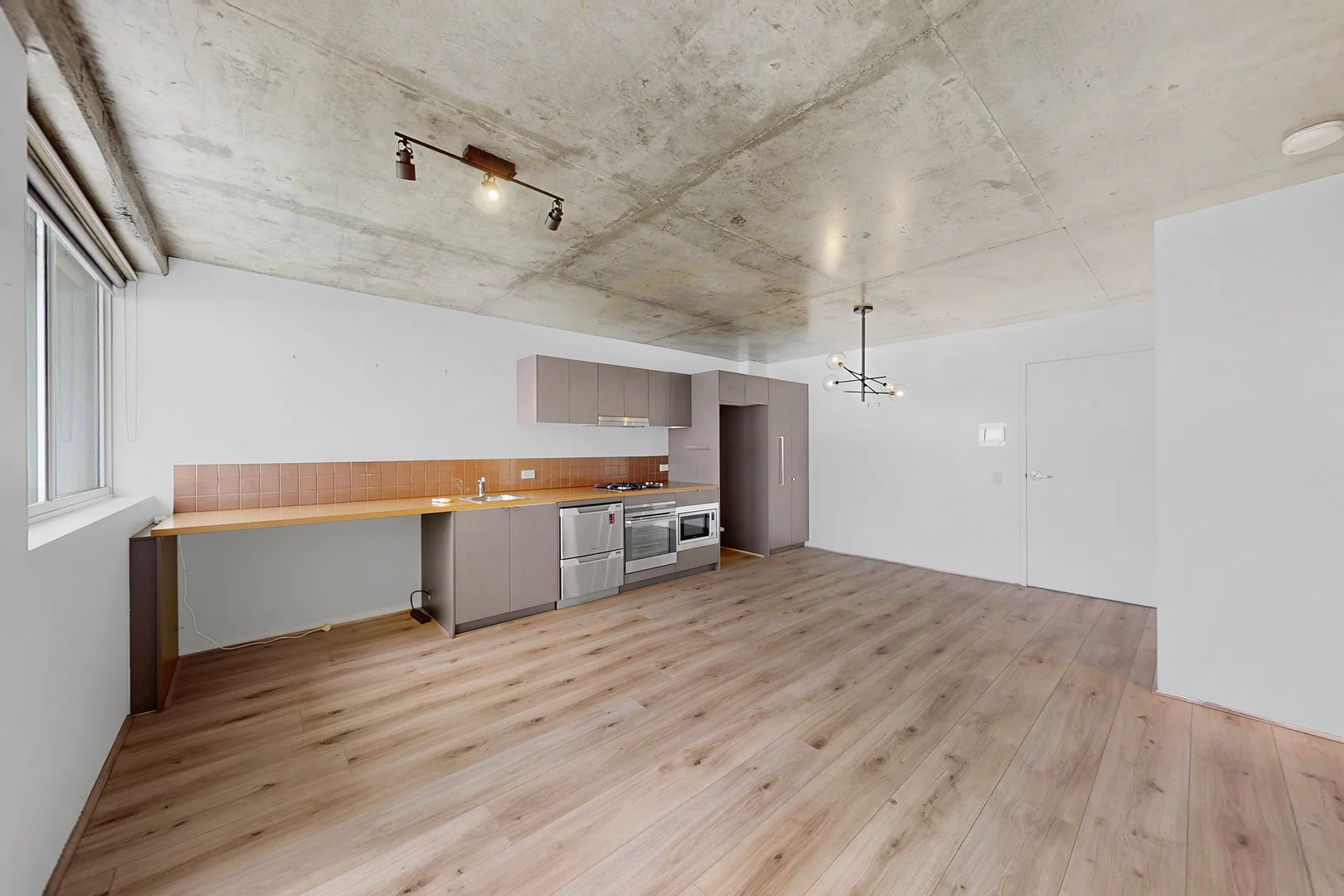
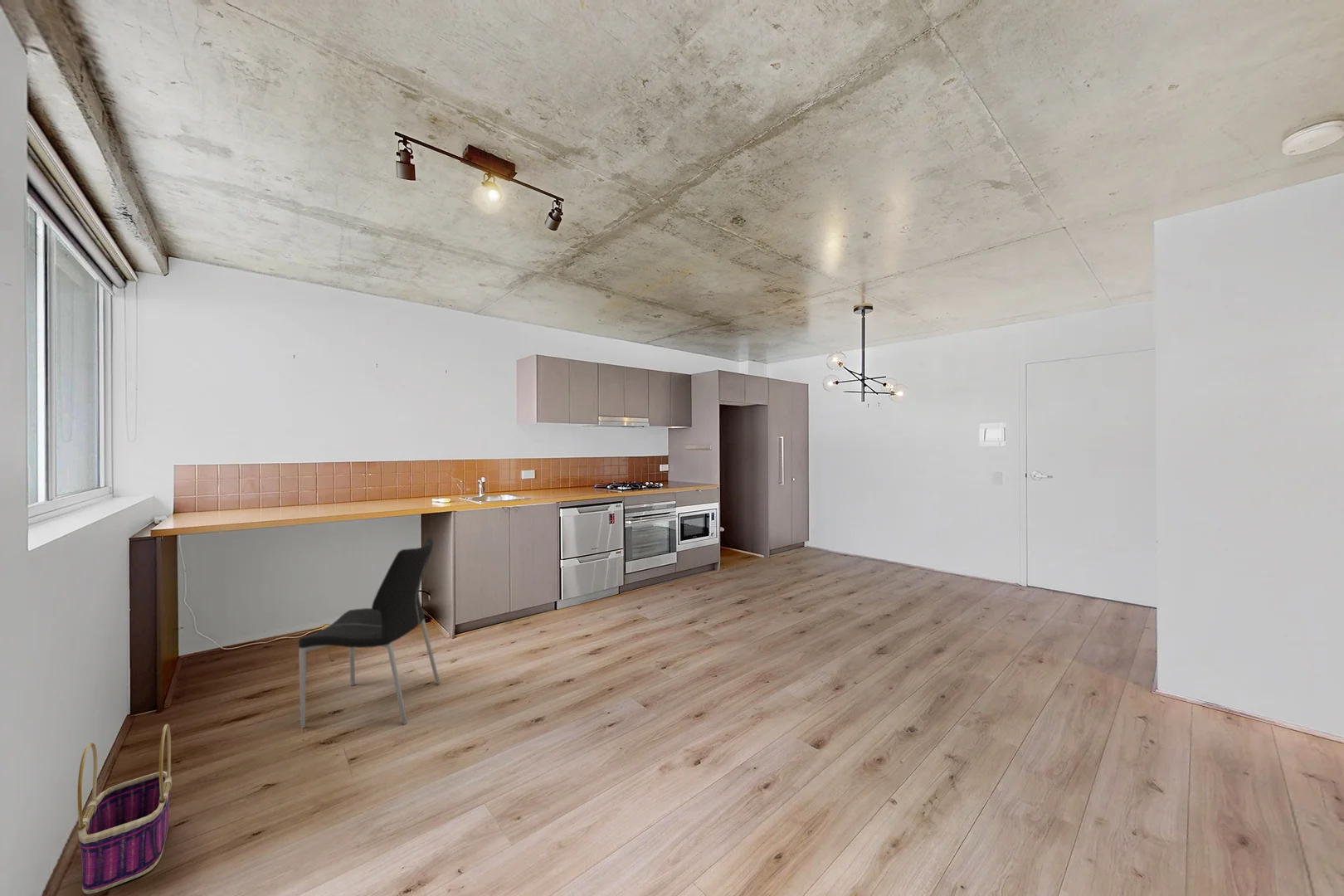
+ basket [76,723,173,895]
+ chair [298,536,441,729]
